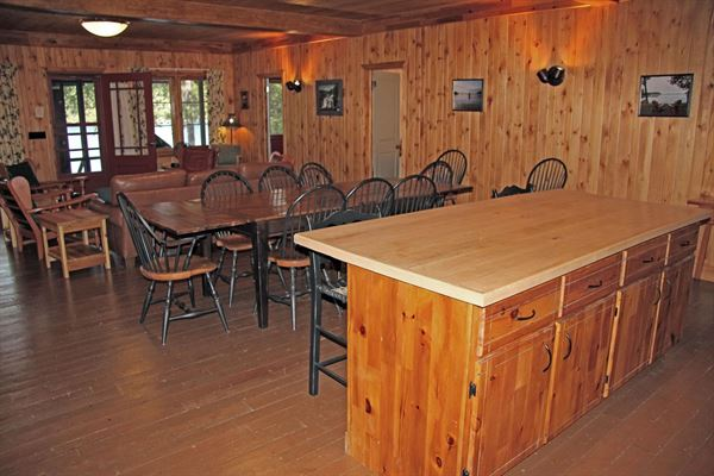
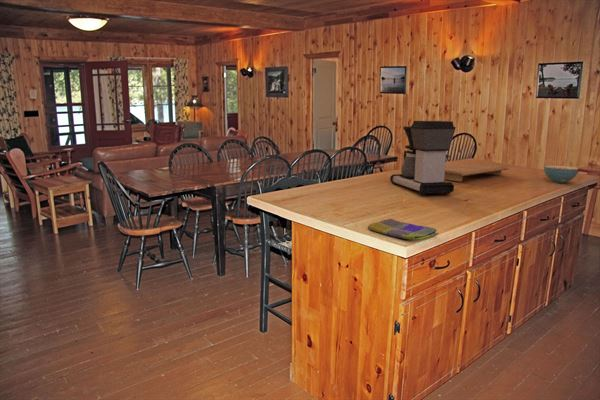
+ dish towel [367,218,439,241]
+ cutting board [444,162,510,183]
+ coffee maker [389,120,456,196]
+ cereal bowl [543,165,580,184]
